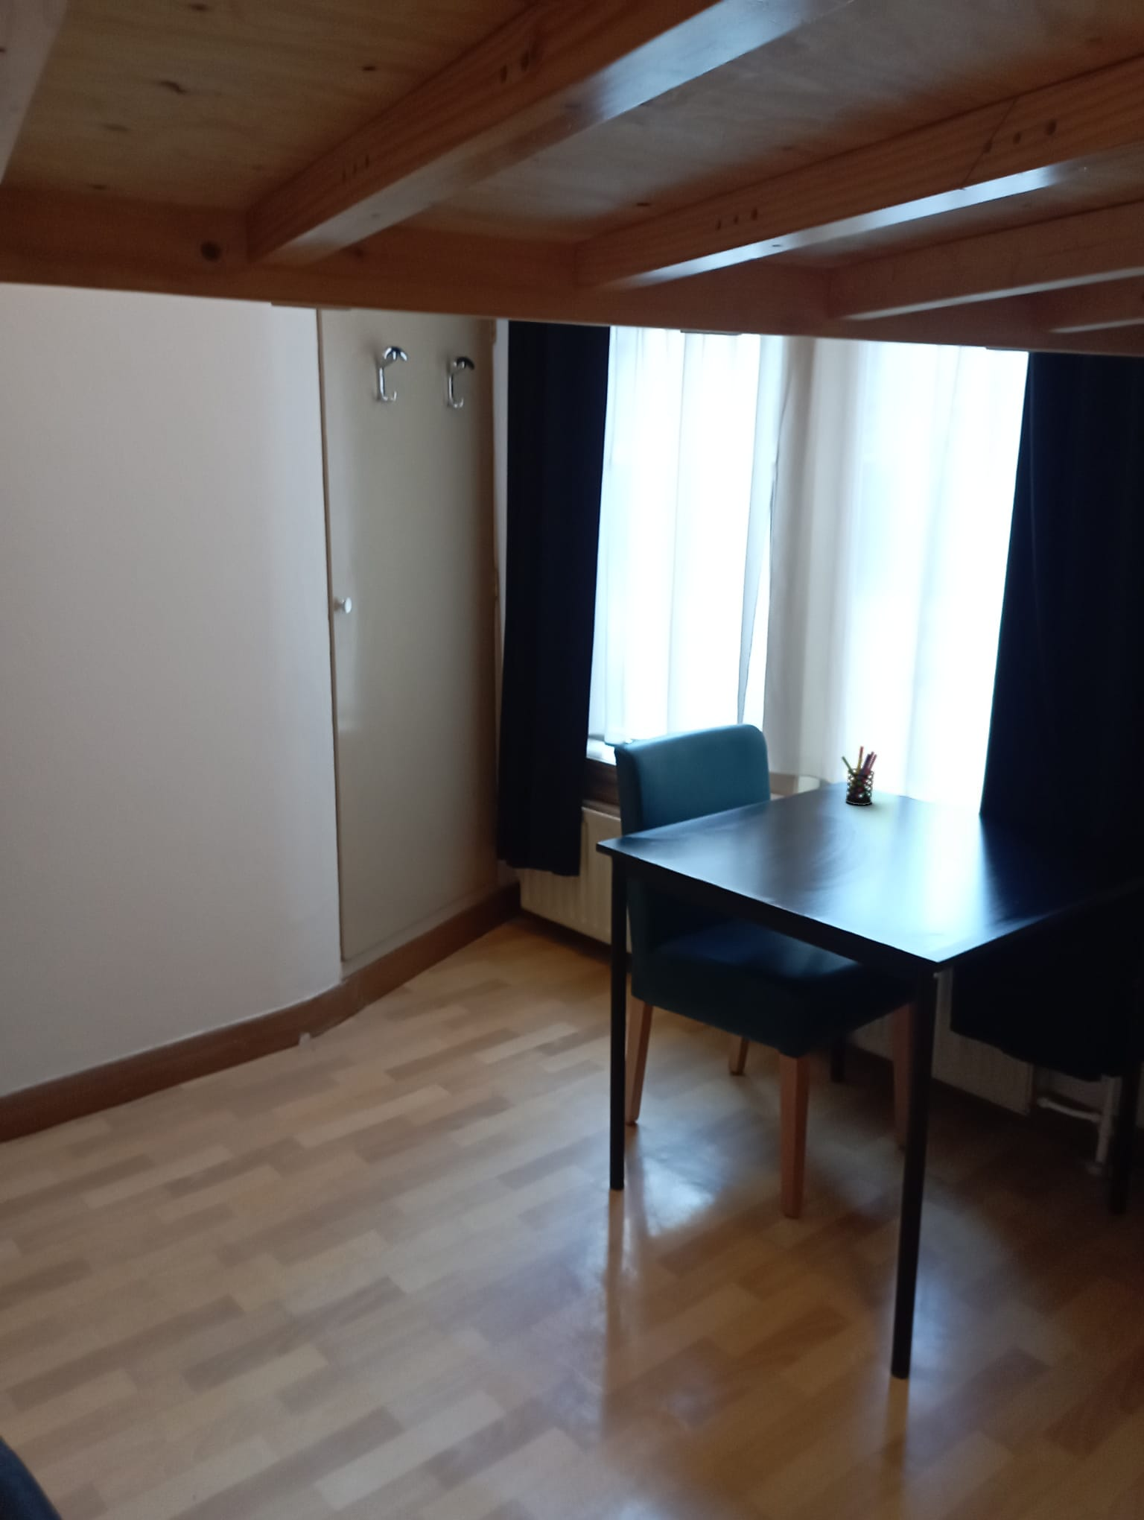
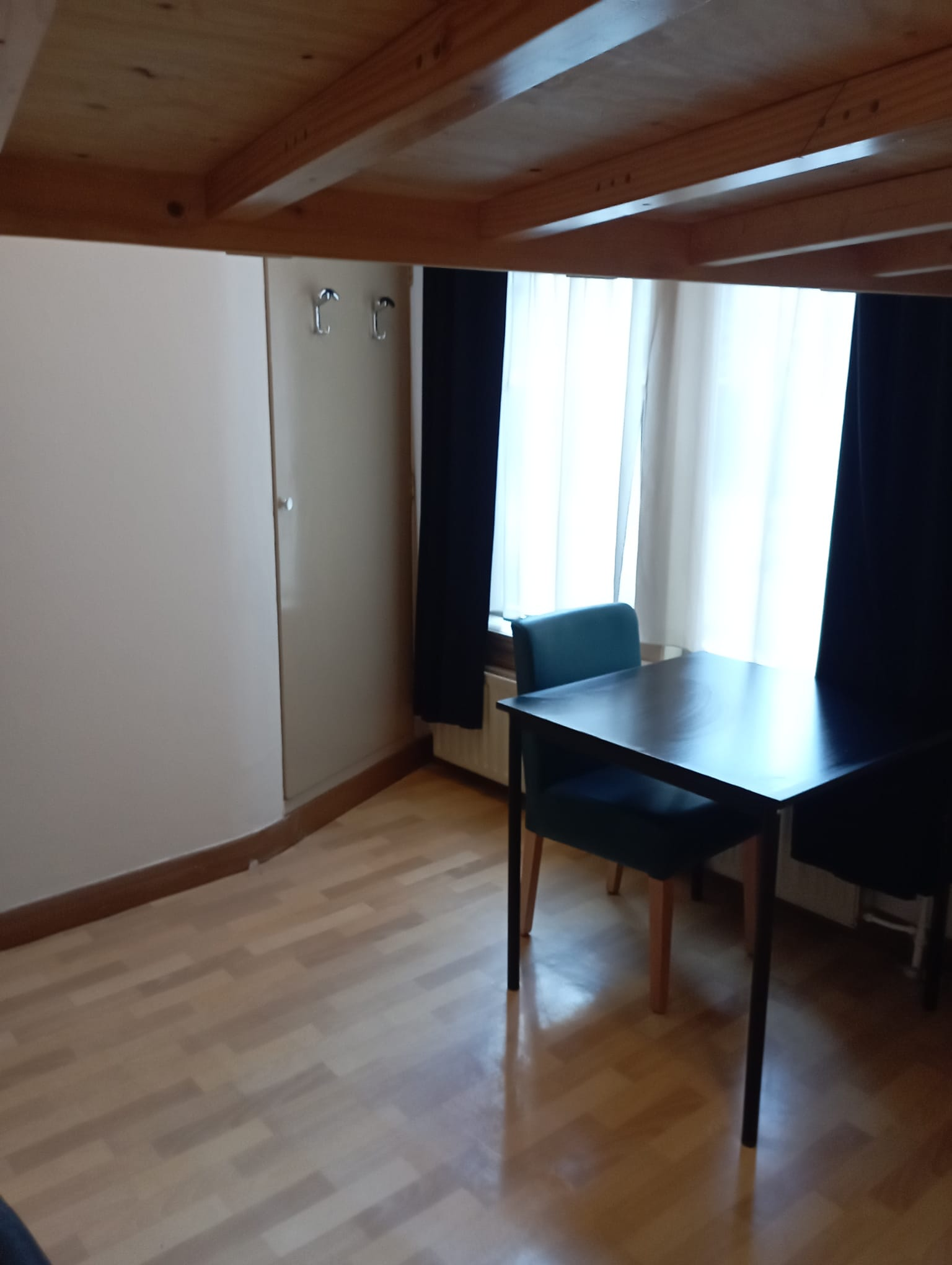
- pen holder [841,745,878,806]
